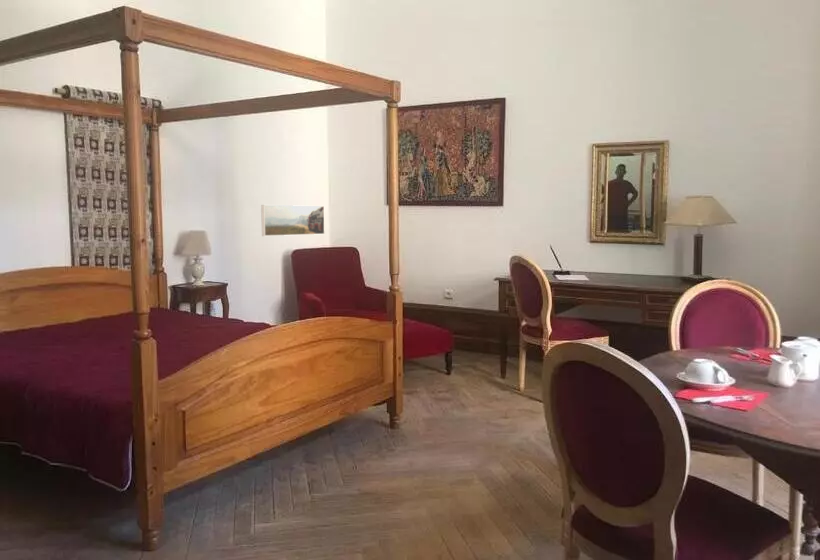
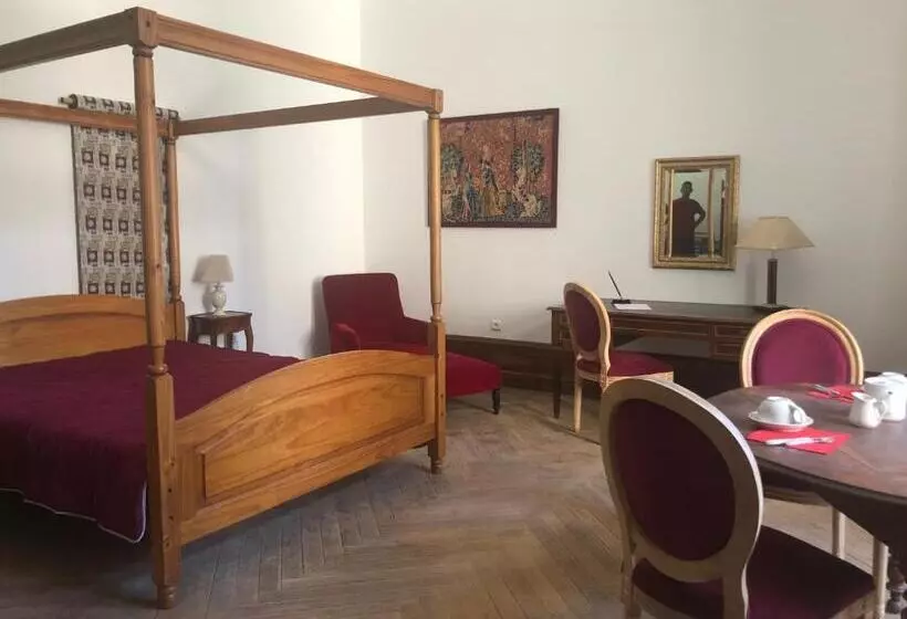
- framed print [260,204,326,237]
